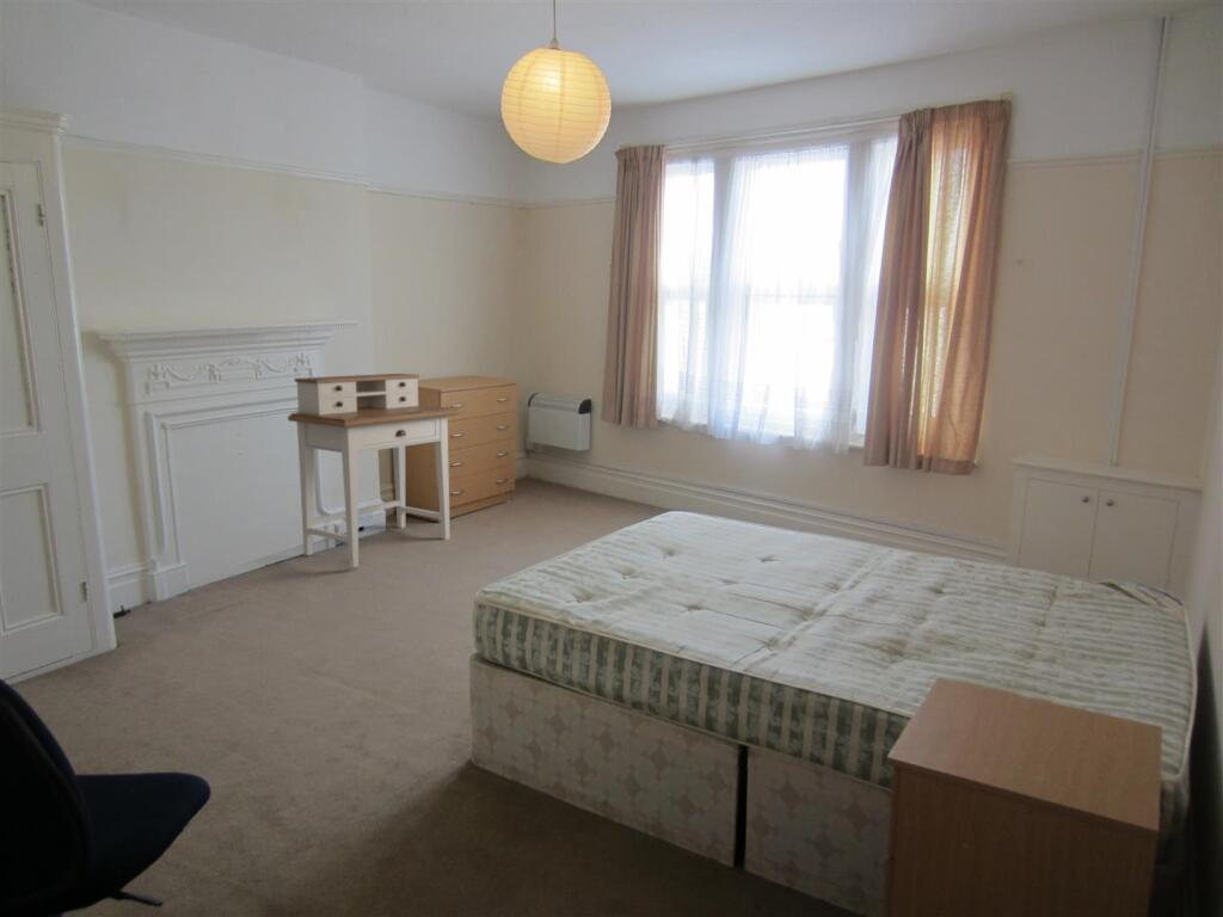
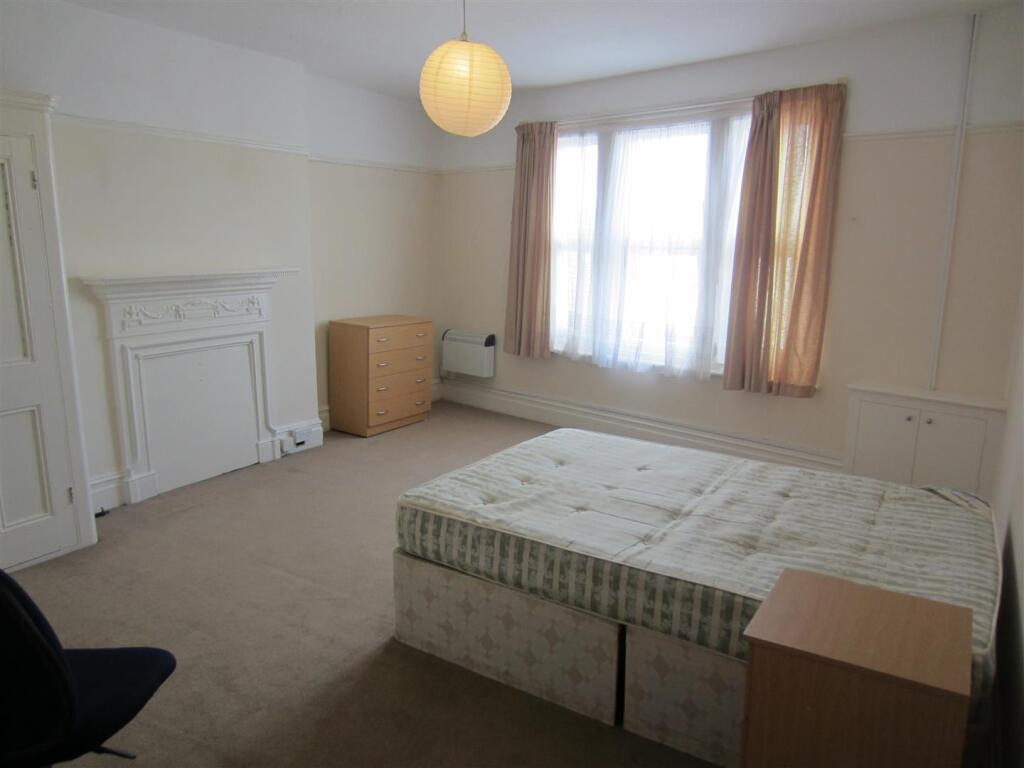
- desk [287,373,460,568]
